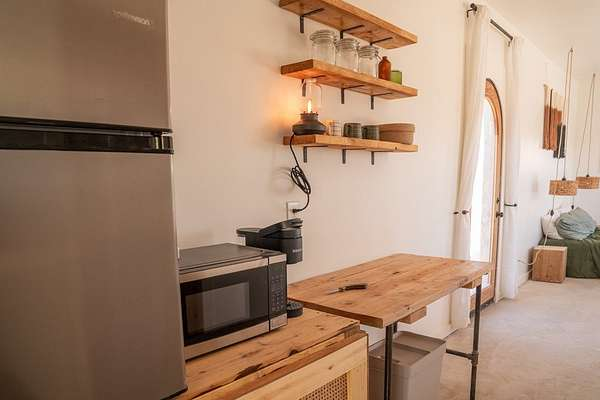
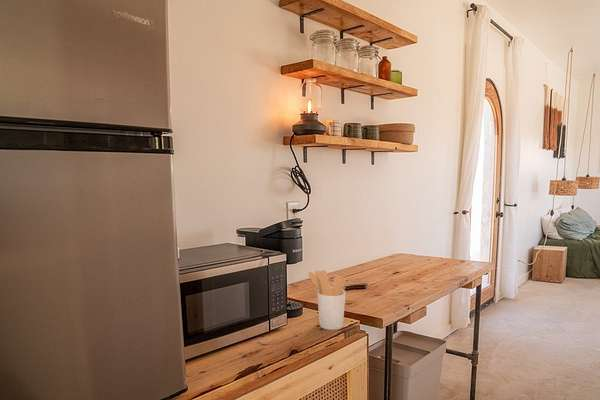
+ utensil holder [307,269,347,331]
